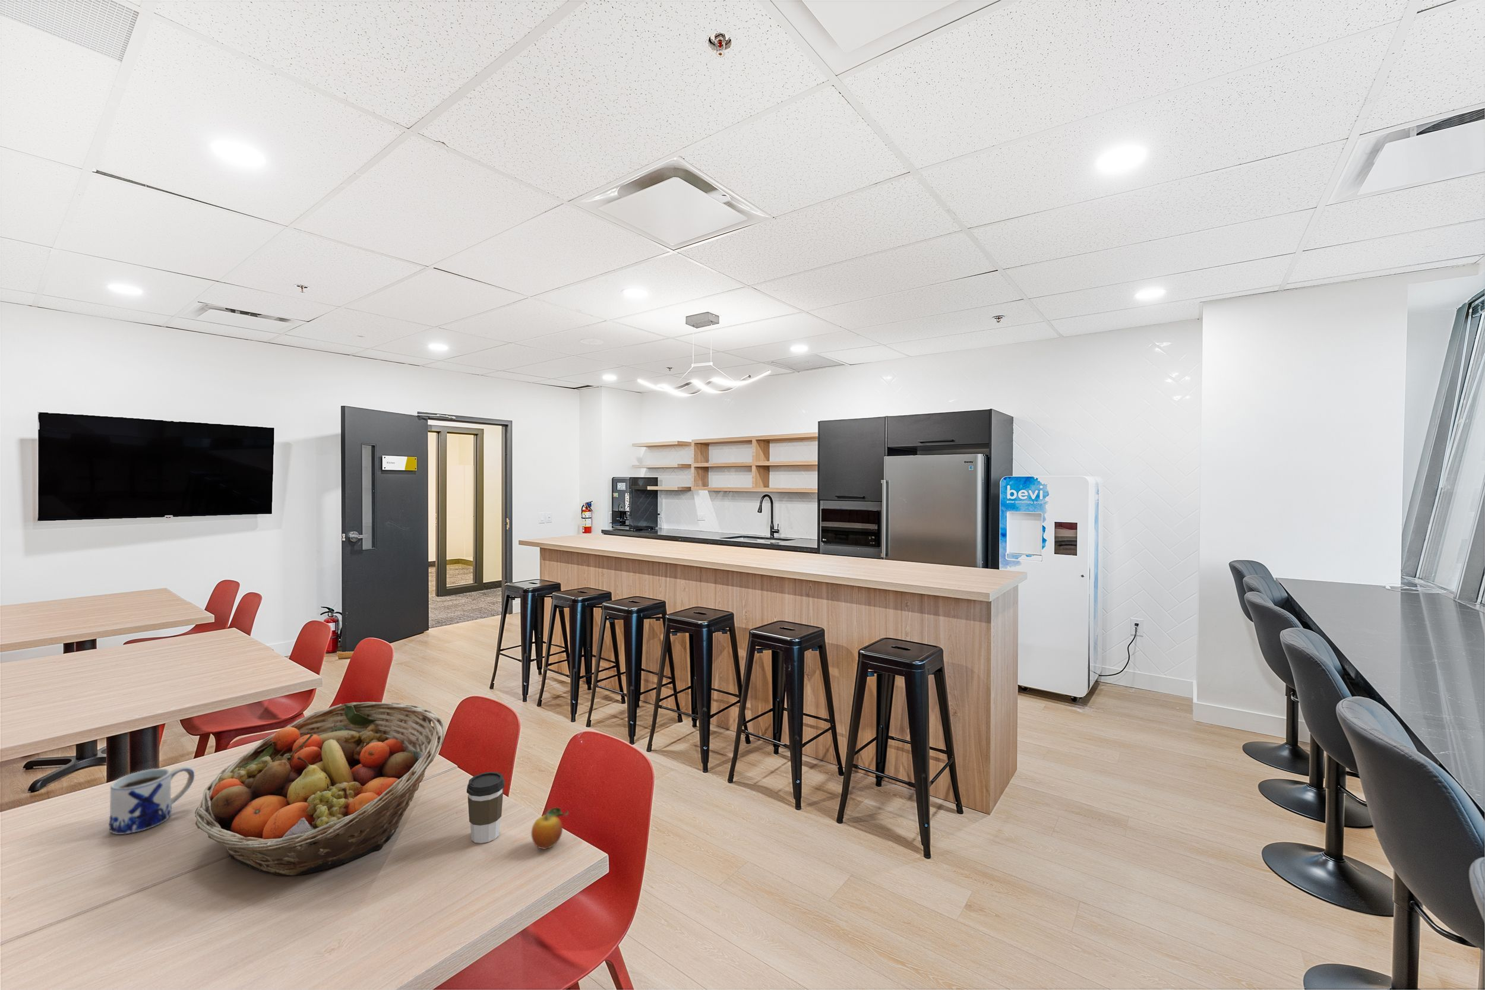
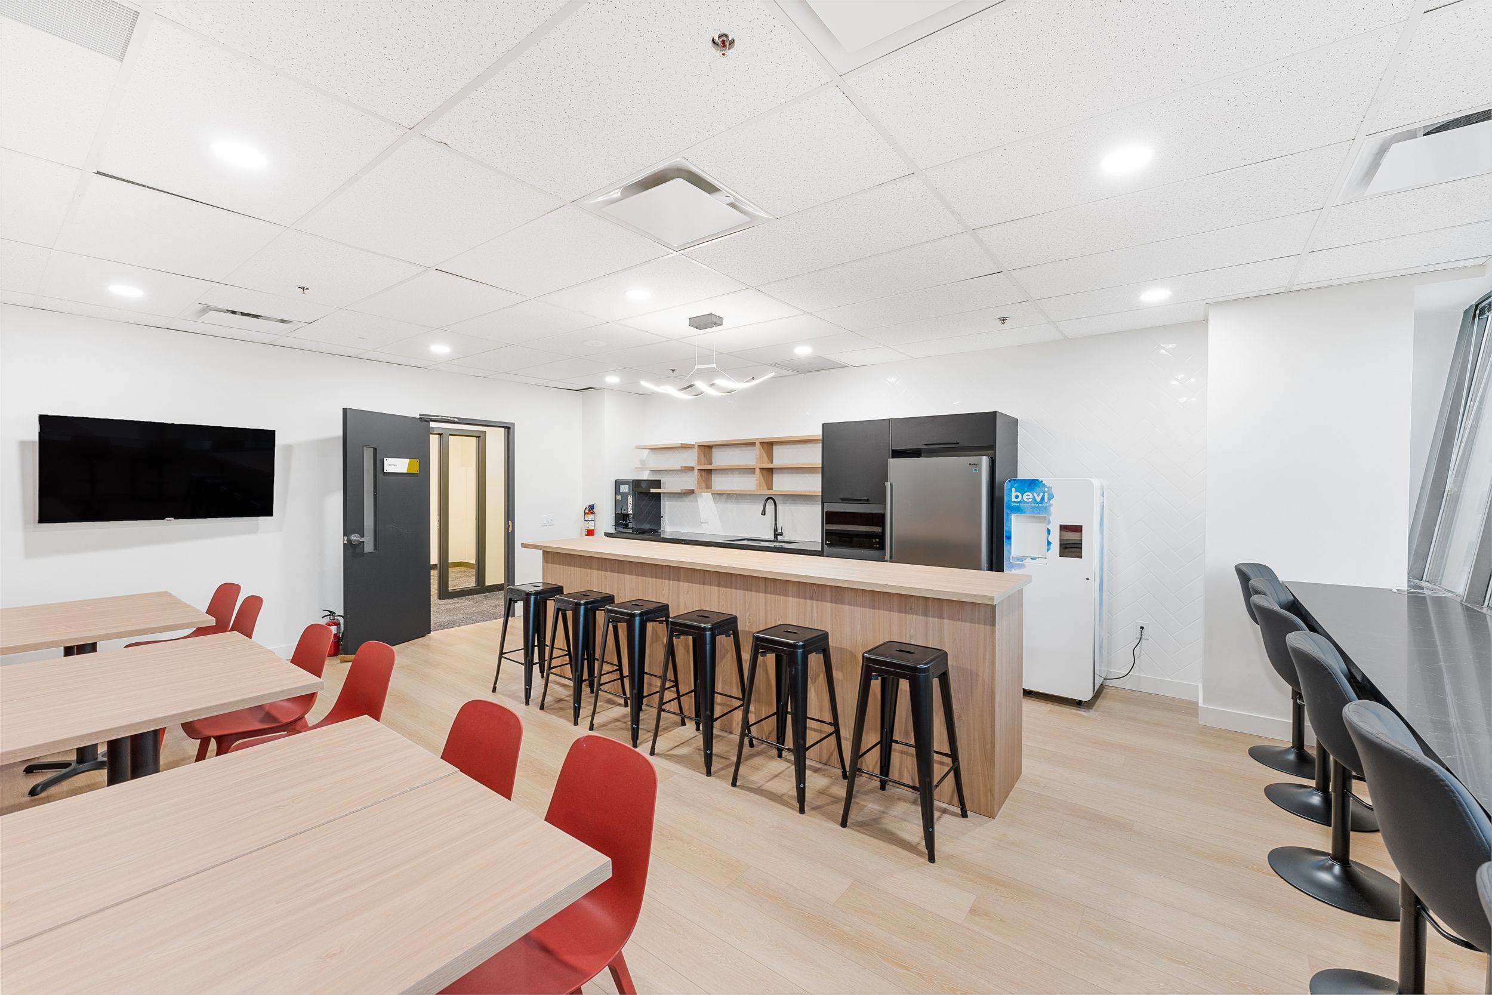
- mug [108,766,196,835]
- fruit [530,805,569,850]
- coffee cup [466,771,505,844]
- fruit basket [194,702,446,876]
